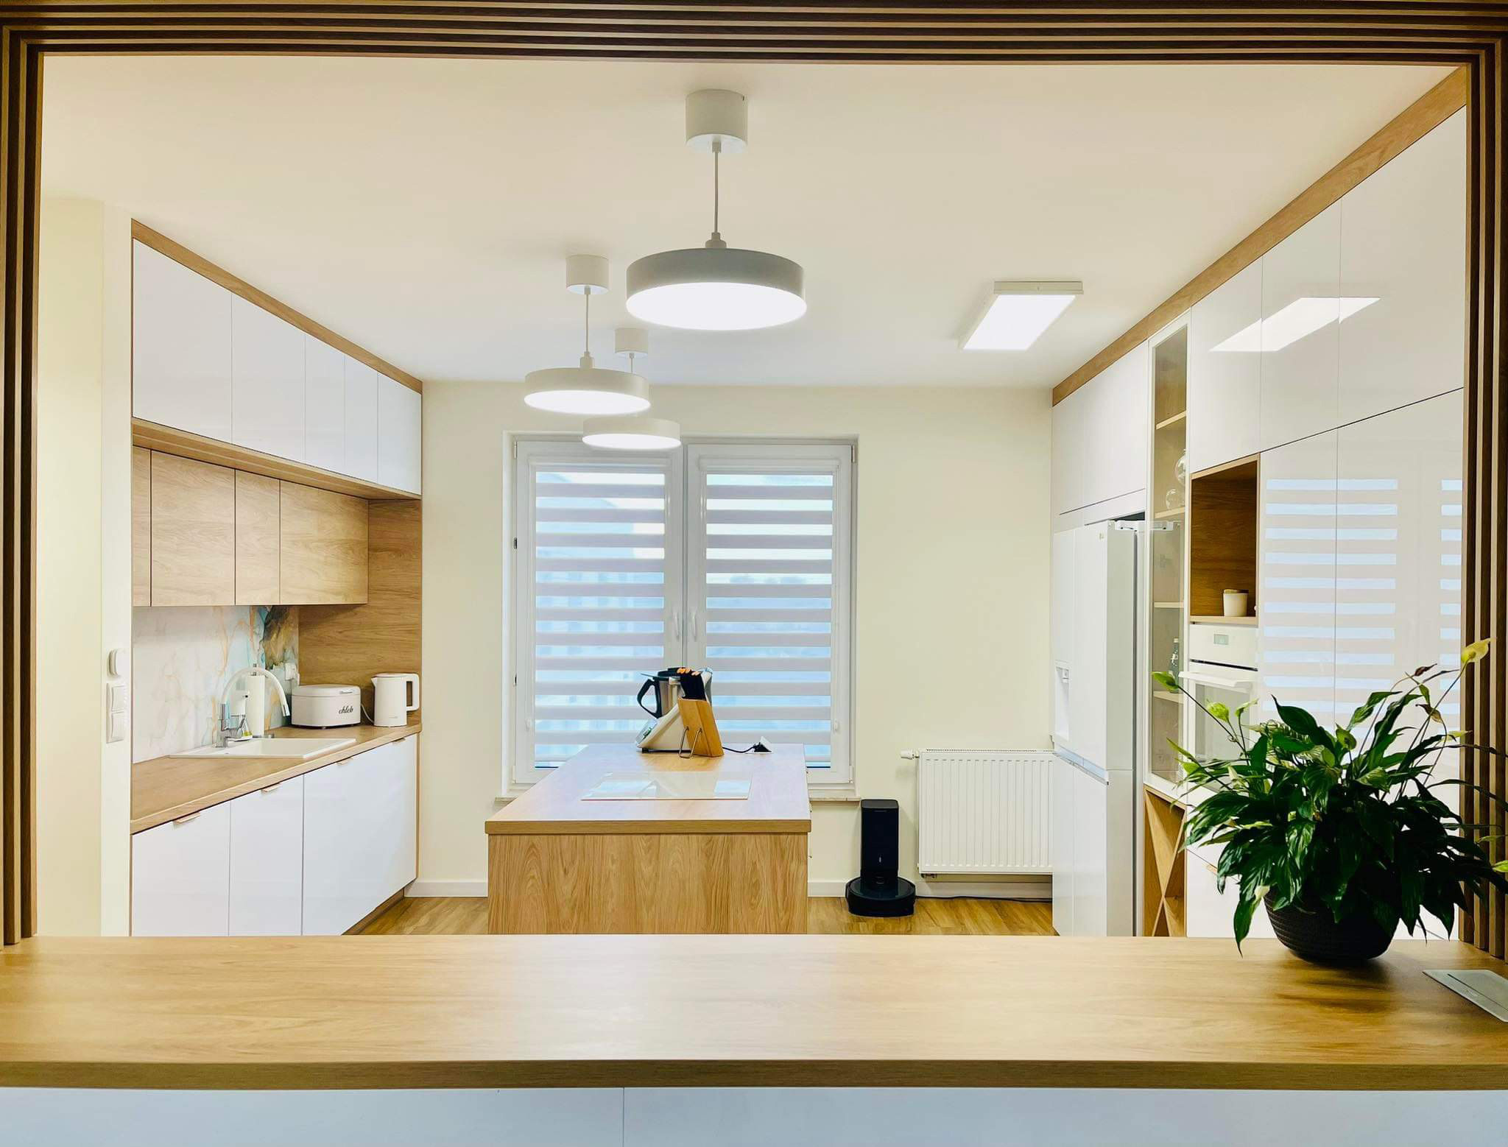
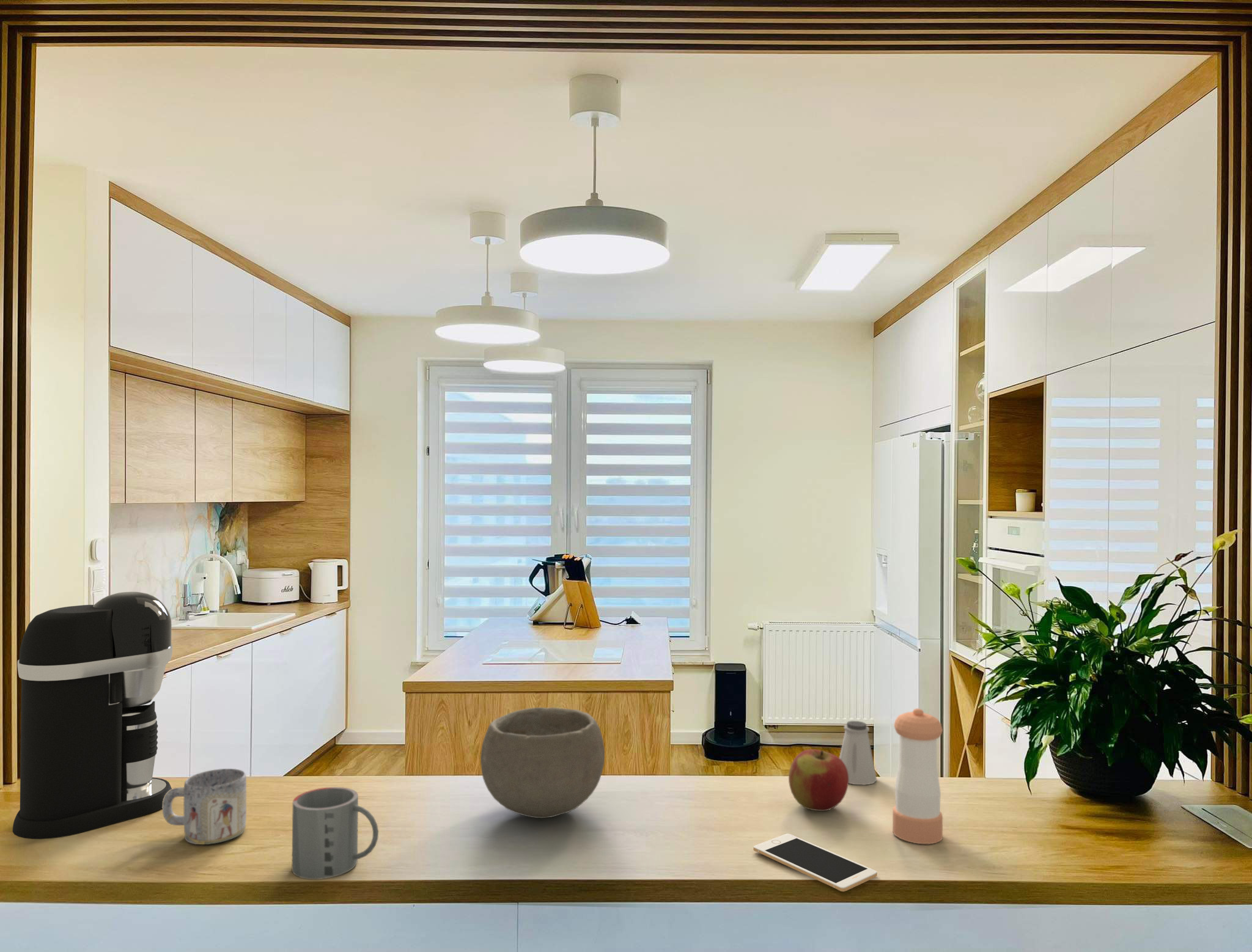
+ coffee maker [12,591,173,840]
+ mug [162,768,247,845]
+ pepper shaker [892,708,943,844]
+ saltshaker [839,720,877,786]
+ cell phone [753,833,878,892]
+ apple [788,749,849,812]
+ mug [292,786,379,880]
+ bowl [480,707,605,819]
